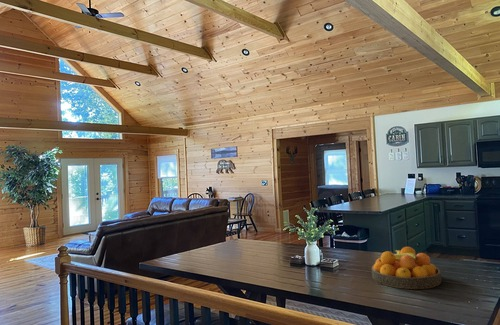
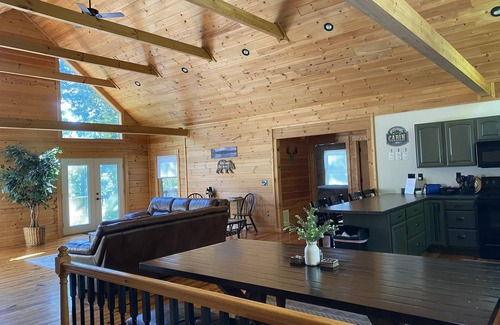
- fruit bowl [371,246,442,290]
